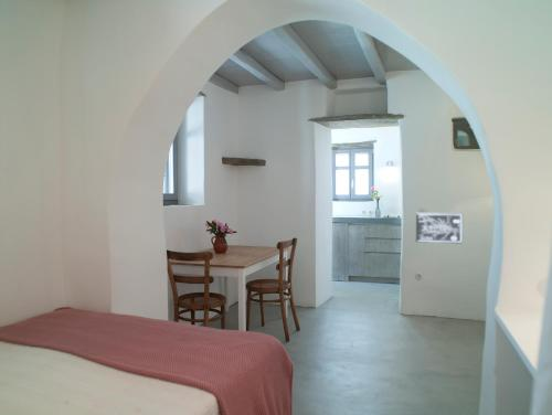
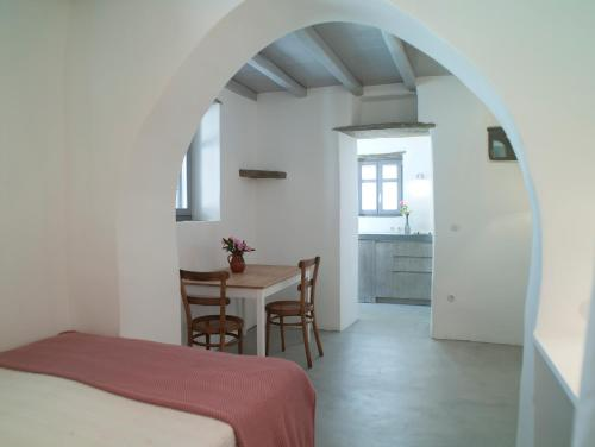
- wall art [415,212,464,245]
